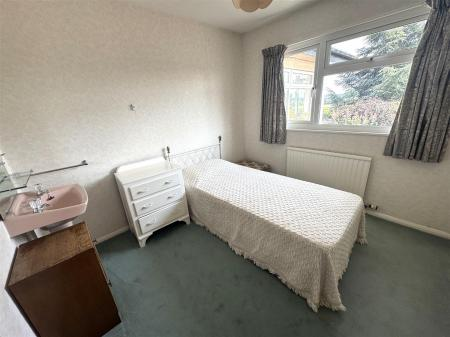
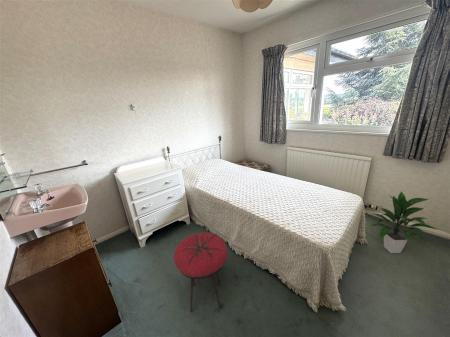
+ stool [173,232,229,313]
+ indoor plant [369,190,439,254]
